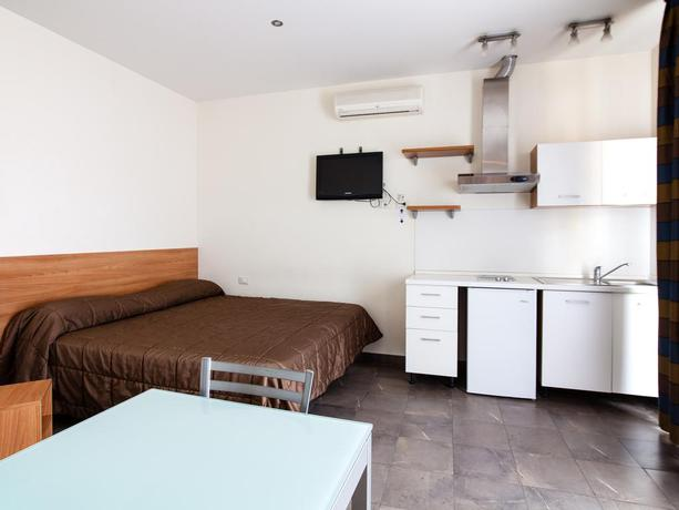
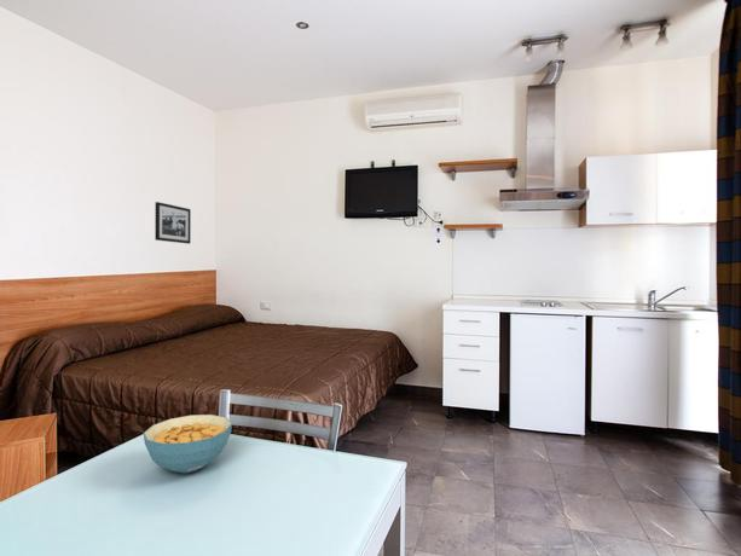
+ cereal bowl [143,413,233,474]
+ picture frame [154,201,192,245]
